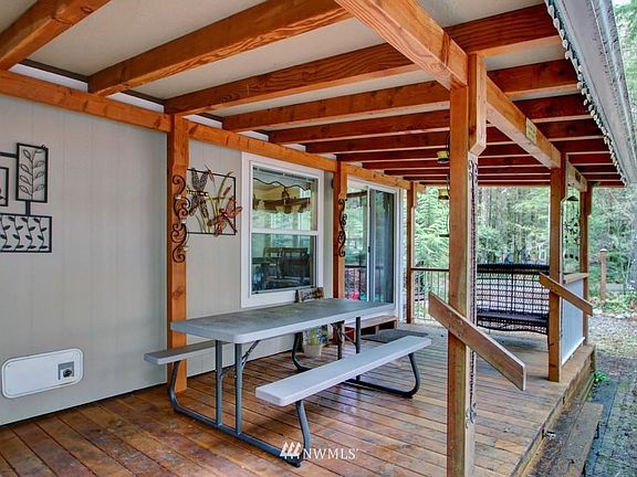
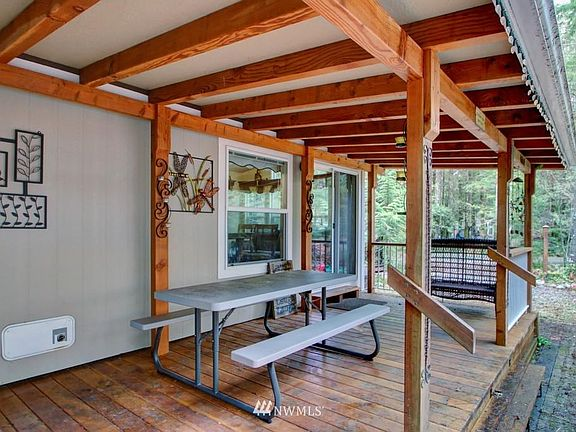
- potted plant [302,324,333,358]
